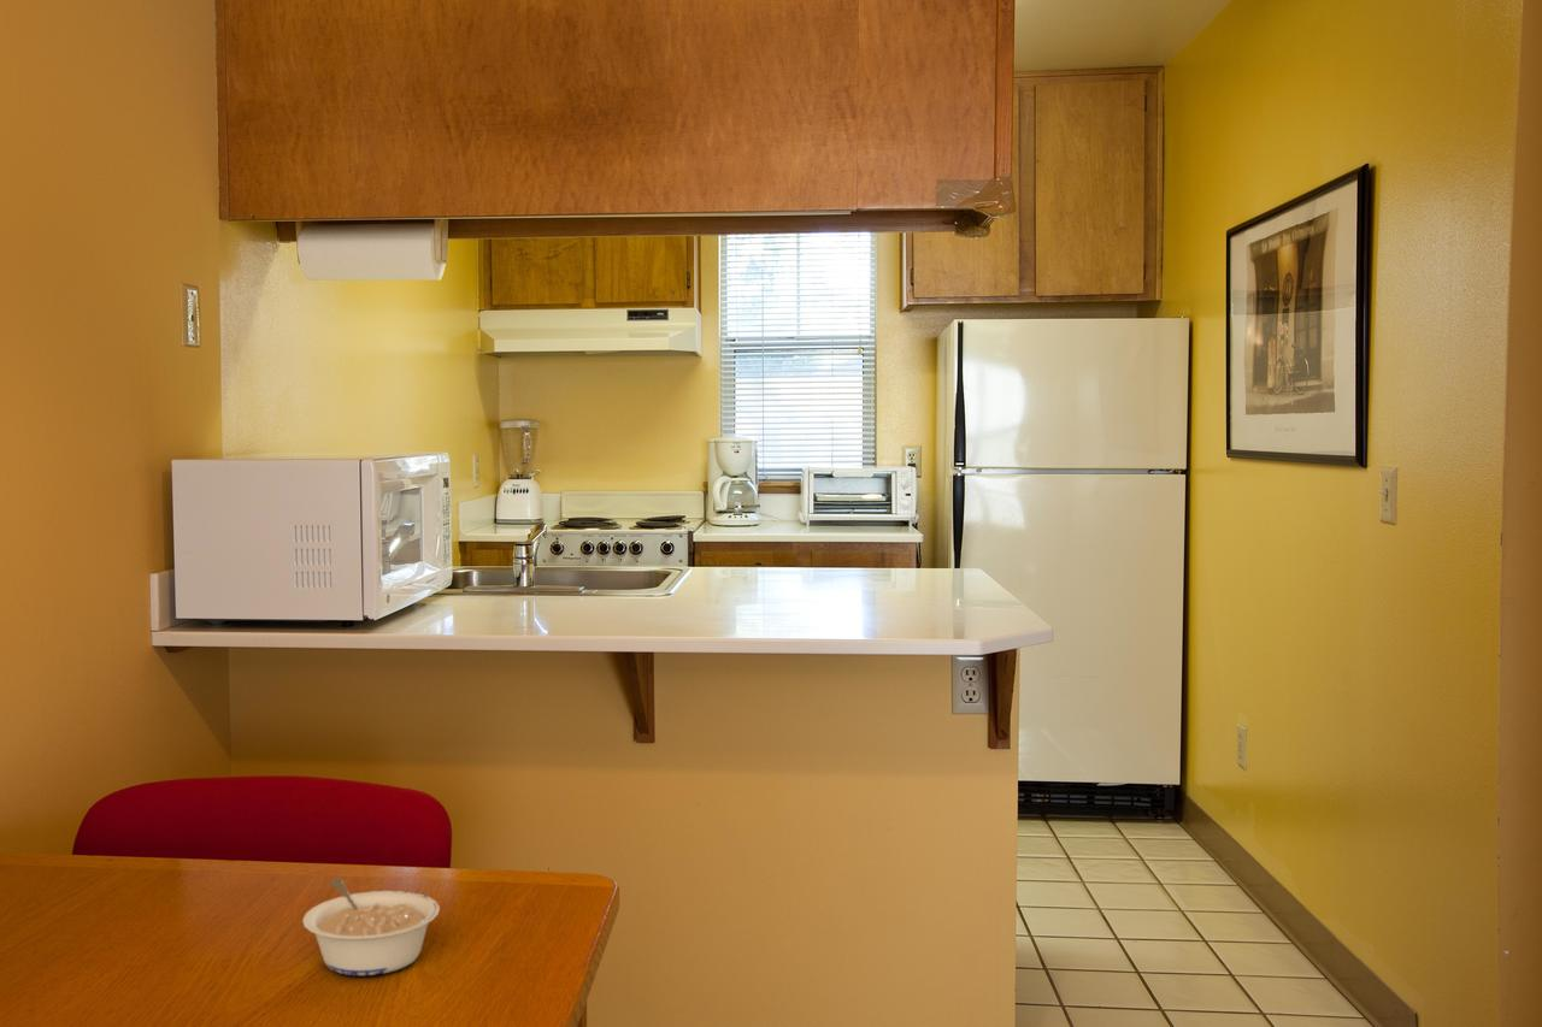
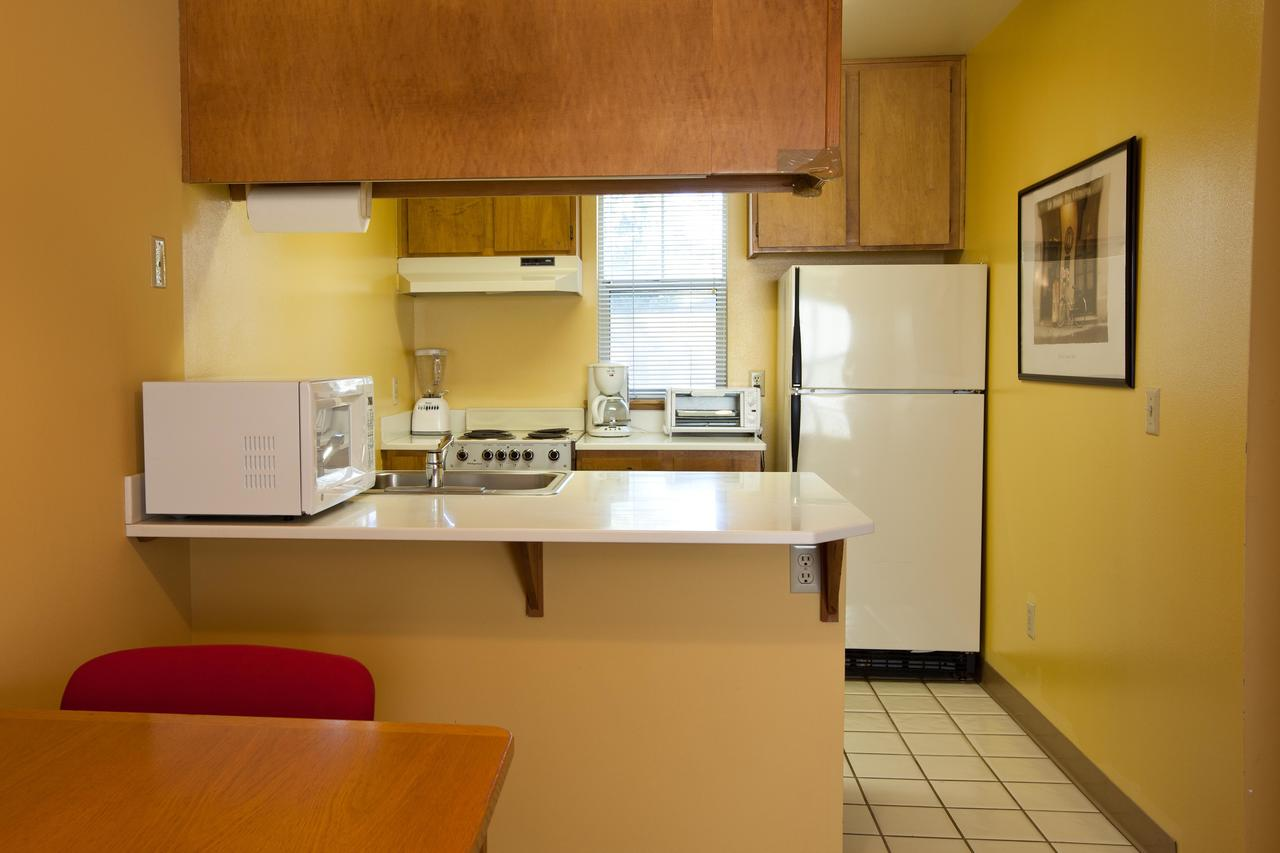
- legume [301,877,441,976]
